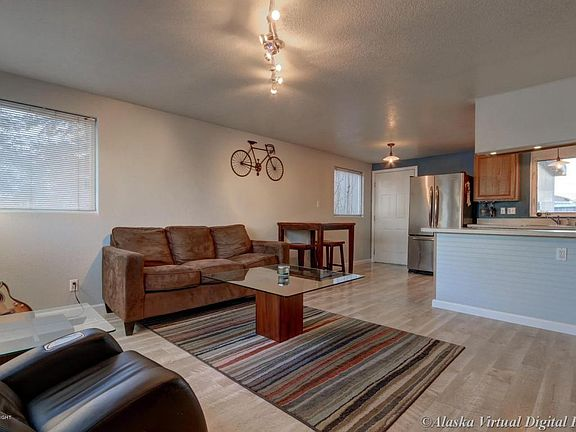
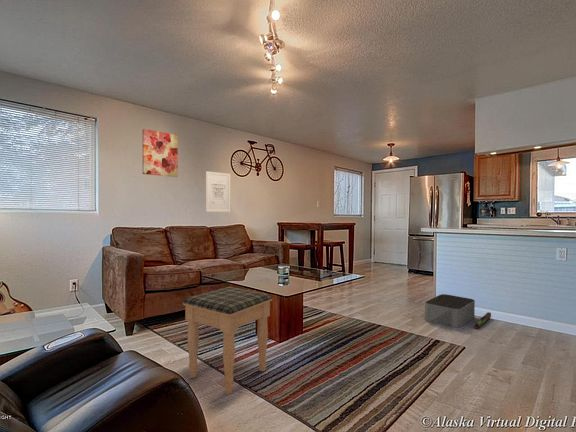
+ footstool [182,286,273,395]
+ wall art [205,170,231,213]
+ wall art [142,128,179,178]
+ toy train [473,312,492,330]
+ storage bin [424,293,476,328]
